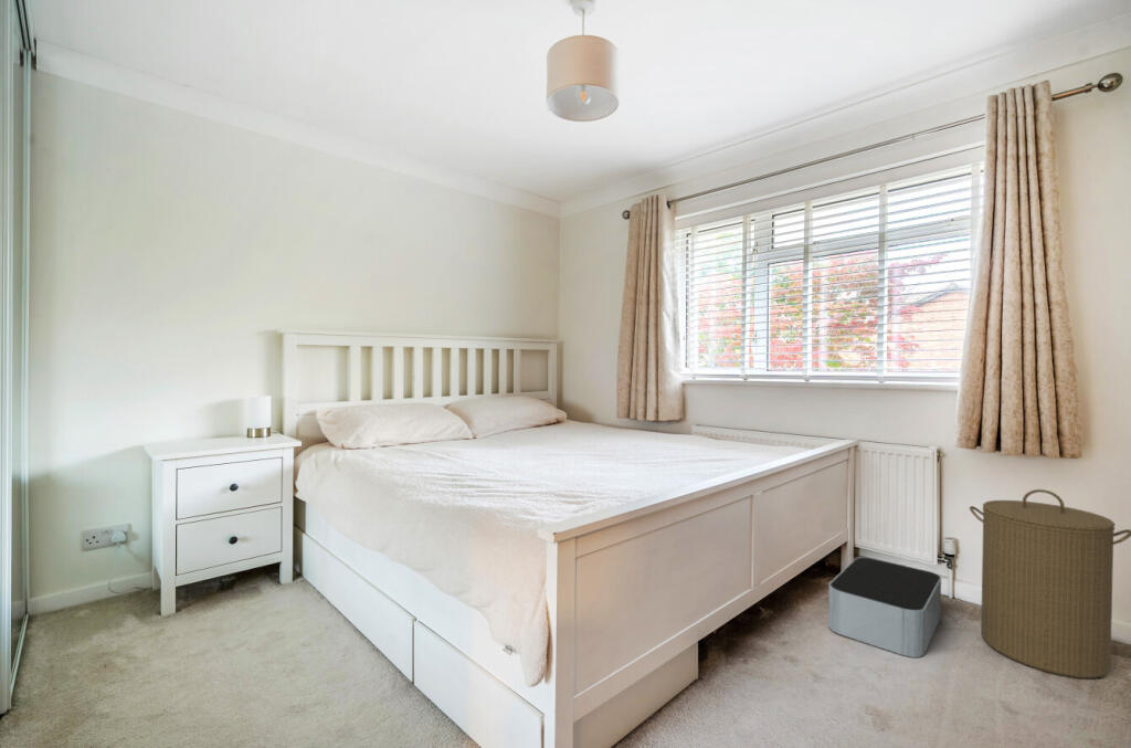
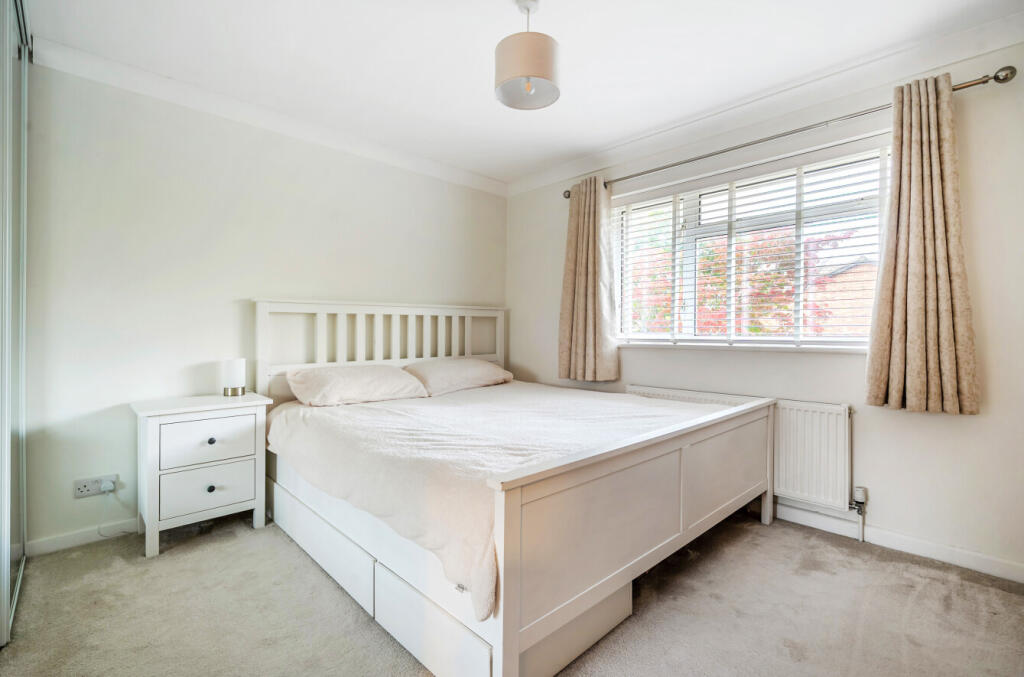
- laundry hamper [969,488,1131,679]
- storage bin [827,556,942,659]
